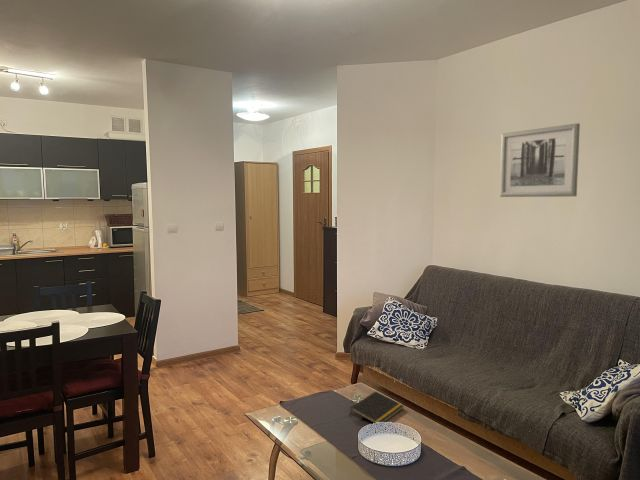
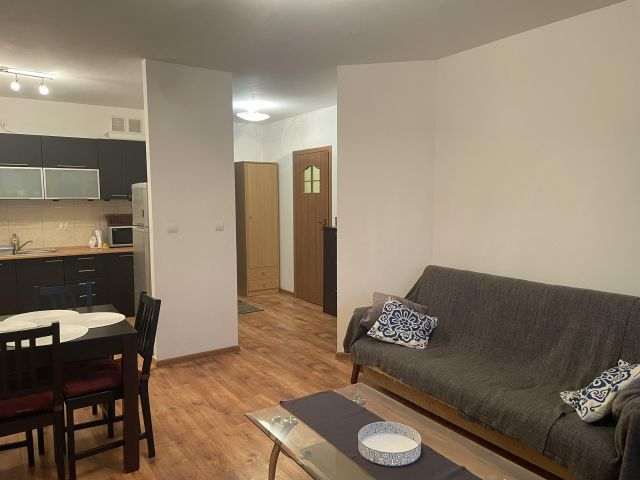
- wall art [499,122,581,198]
- notepad [349,390,405,424]
